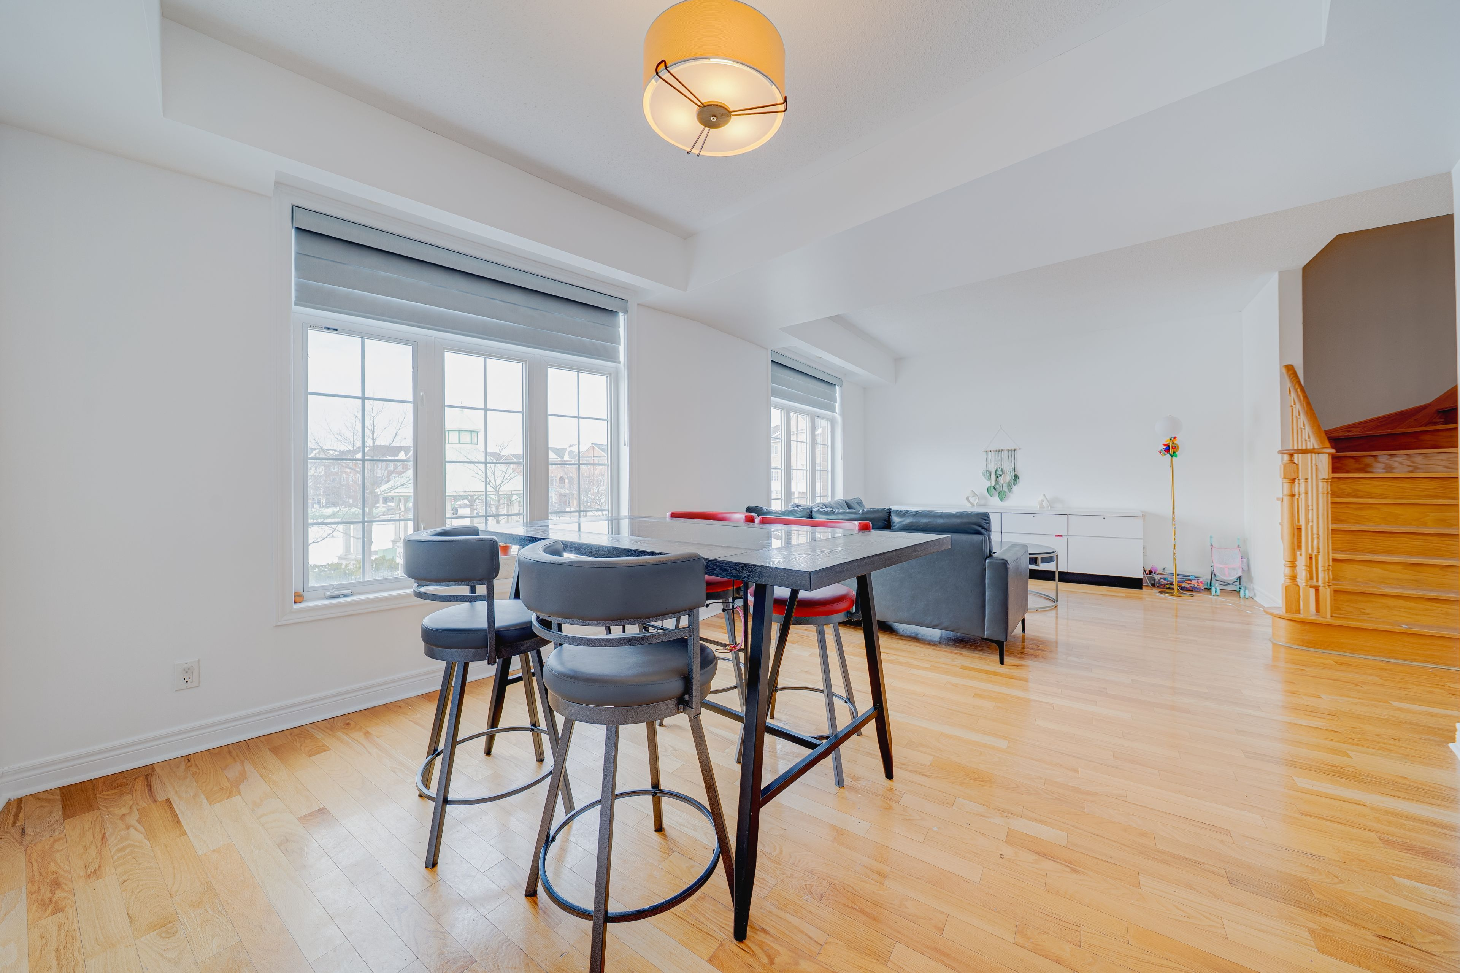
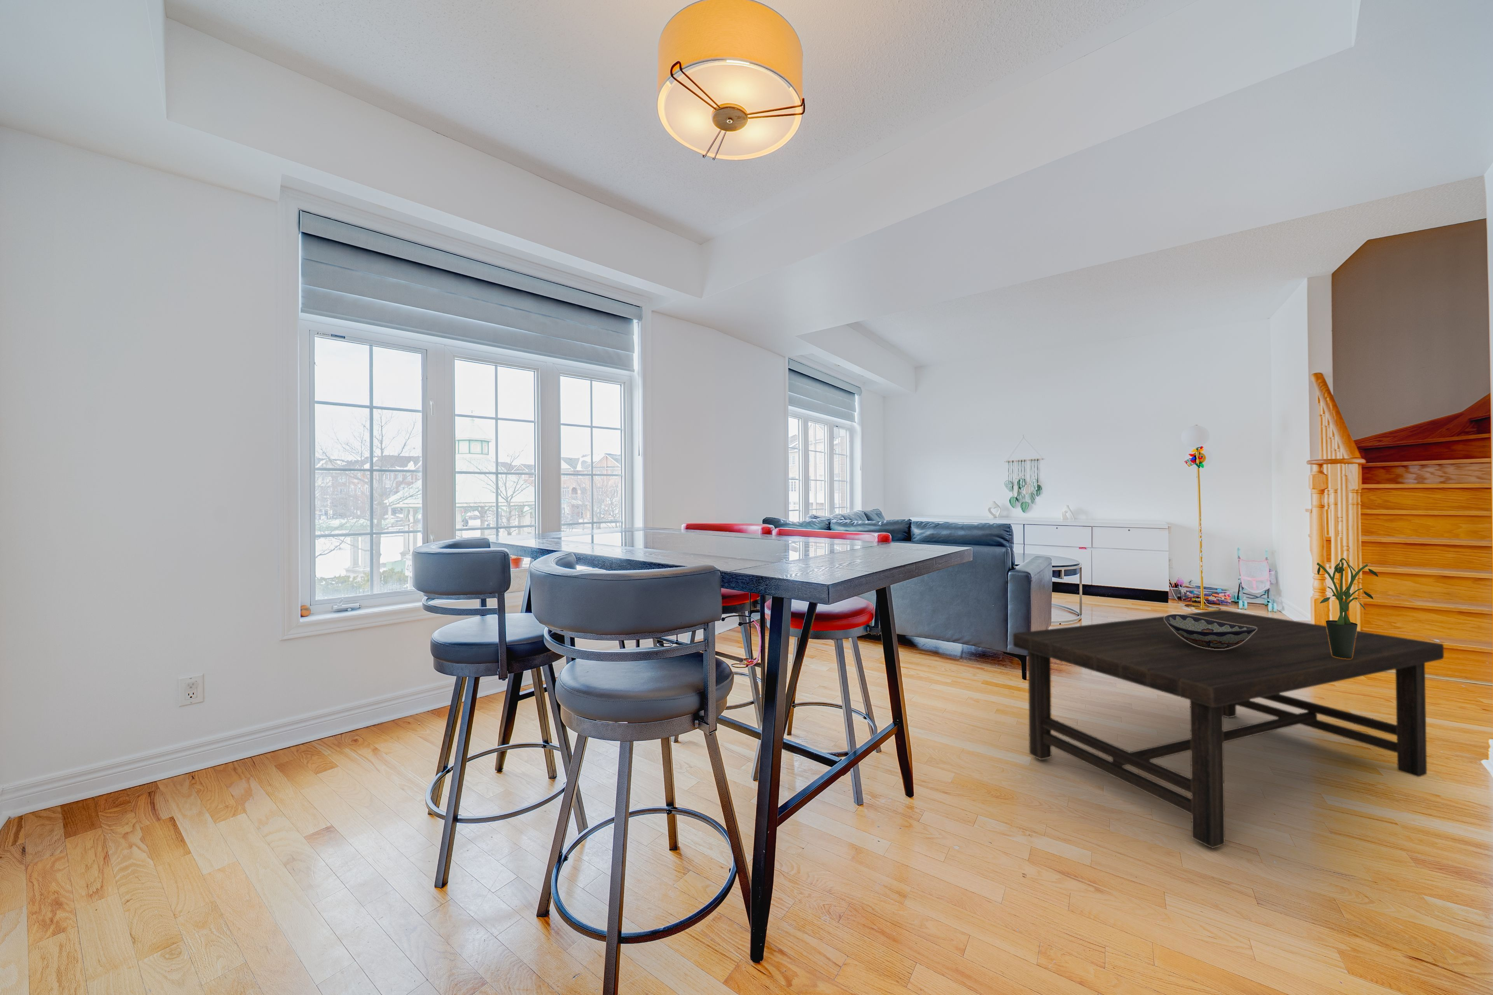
+ coffee table [1012,610,1444,848]
+ decorative bowl [1164,614,1257,649]
+ potted plant [1317,557,1379,659]
